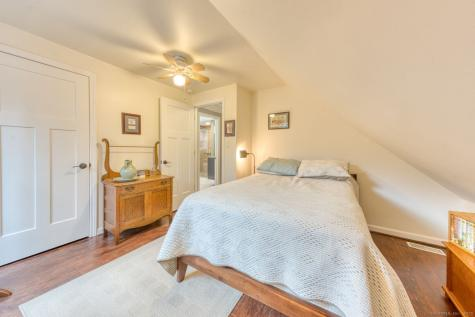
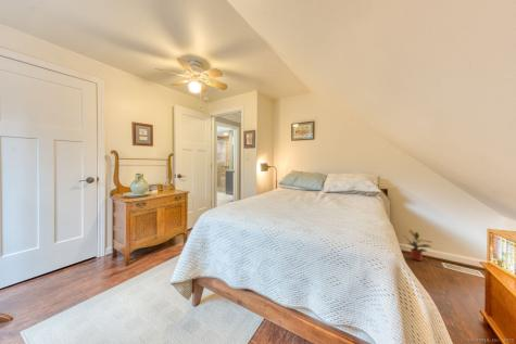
+ potted plant [404,228,432,262]
